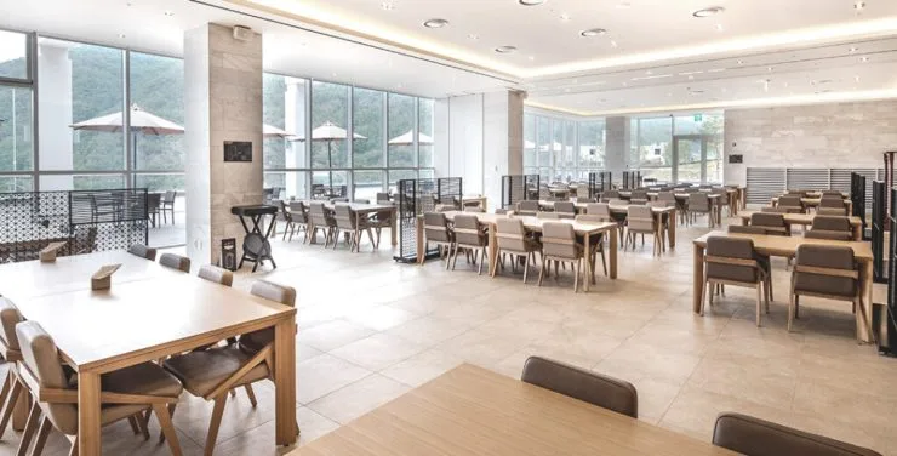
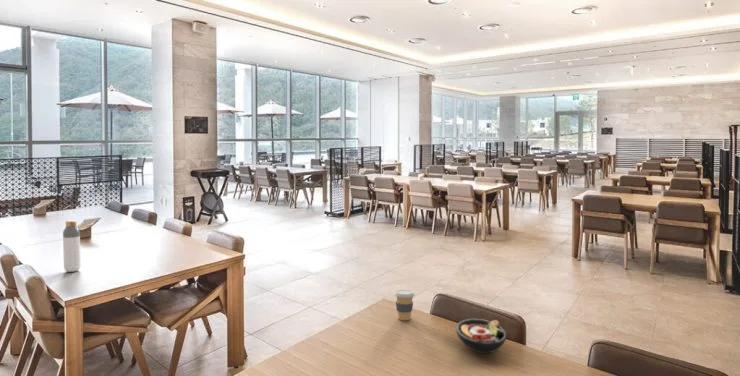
+ coffee cup [394,289,416,321]
+ bottle [62,219,82,273]
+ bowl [455,318,508,354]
